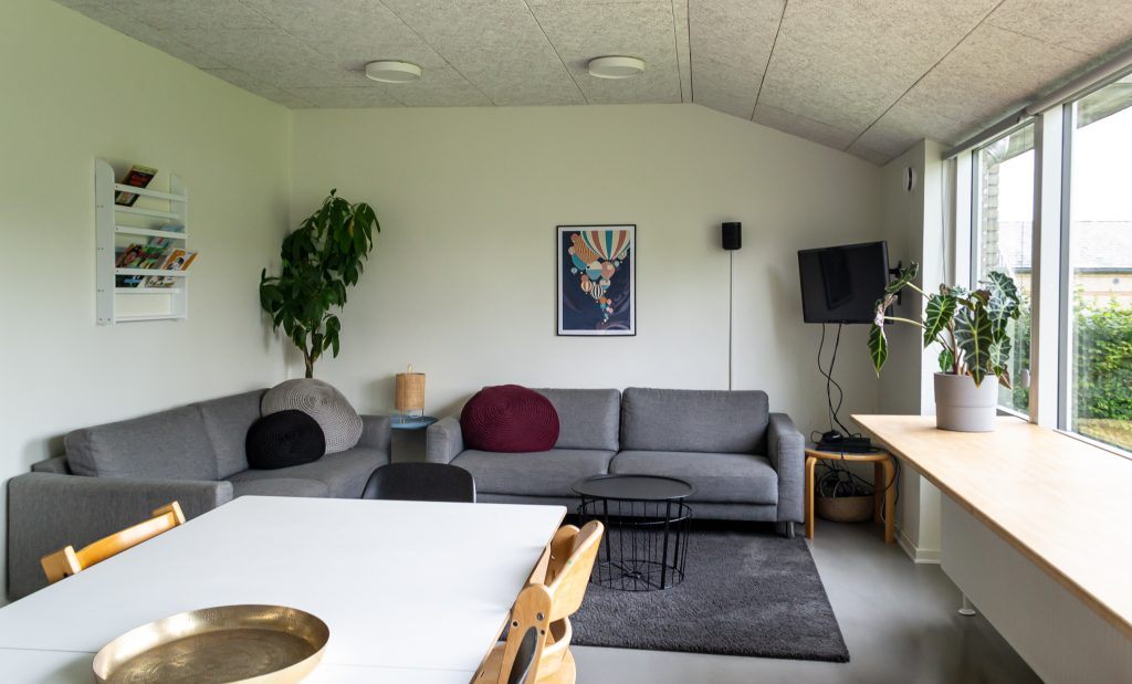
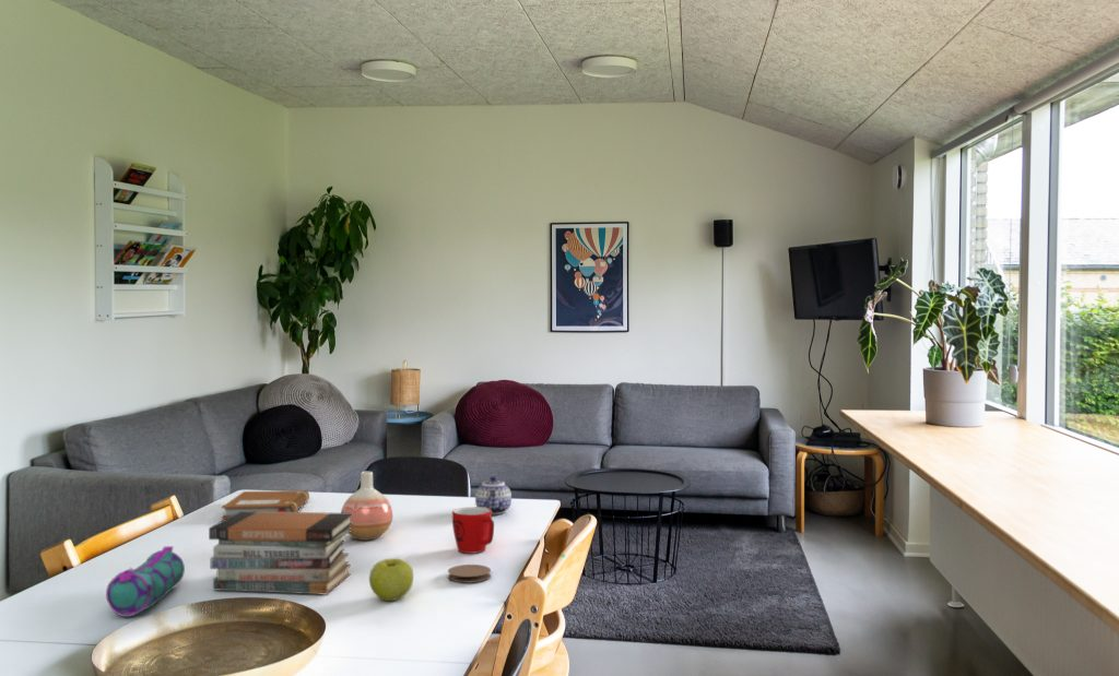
+ notebook [221,489,310,520]
+ pencil case [105,545,186,618]
+ book stack [208,511,353,595]
+ teapot [474,475,513,515]
+ apple [368,558,414,602]
+ mug [451,506,495,555]
+ coaster [447,564,492,583]
+ vase [340,471,393,542]
